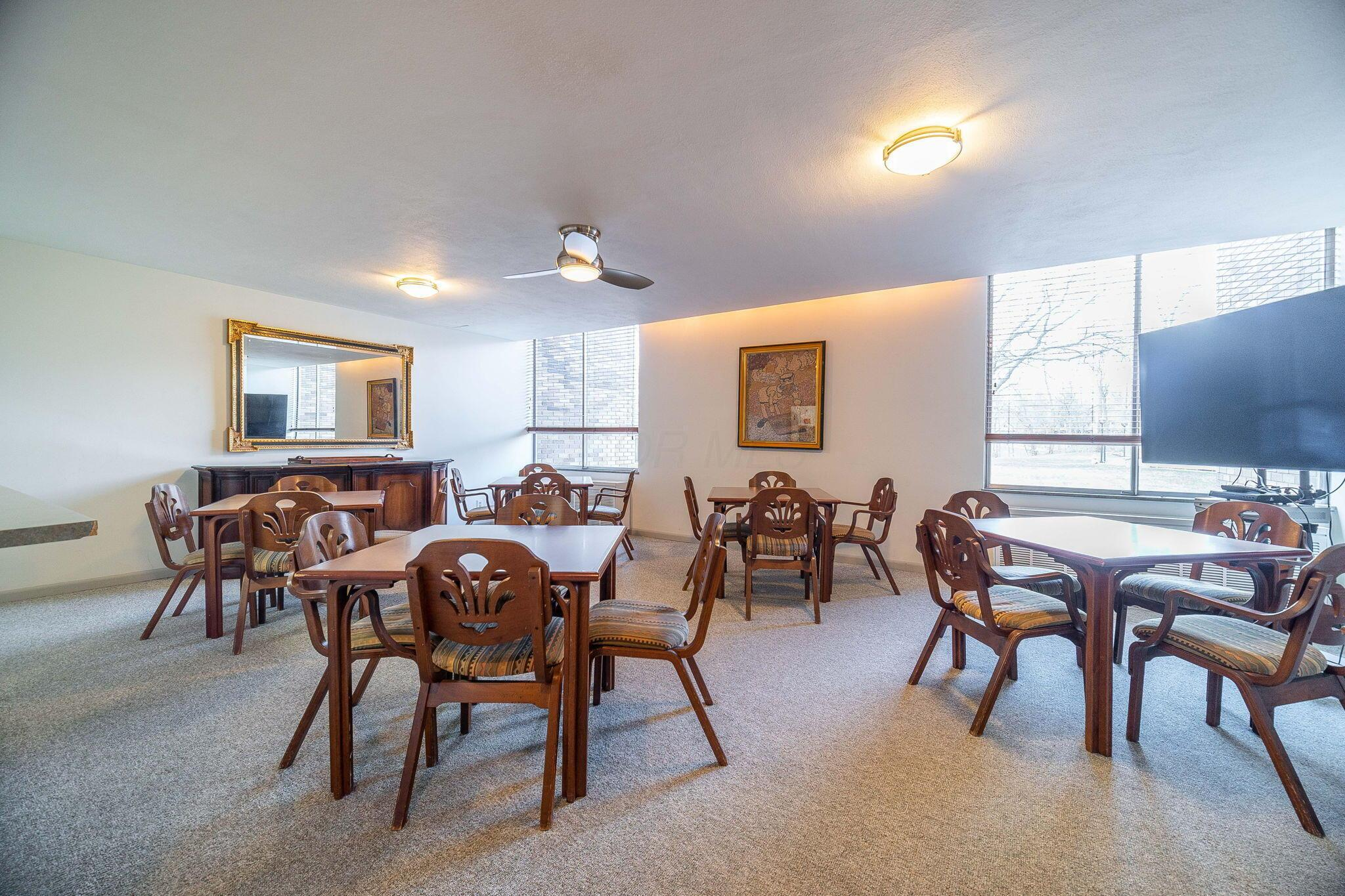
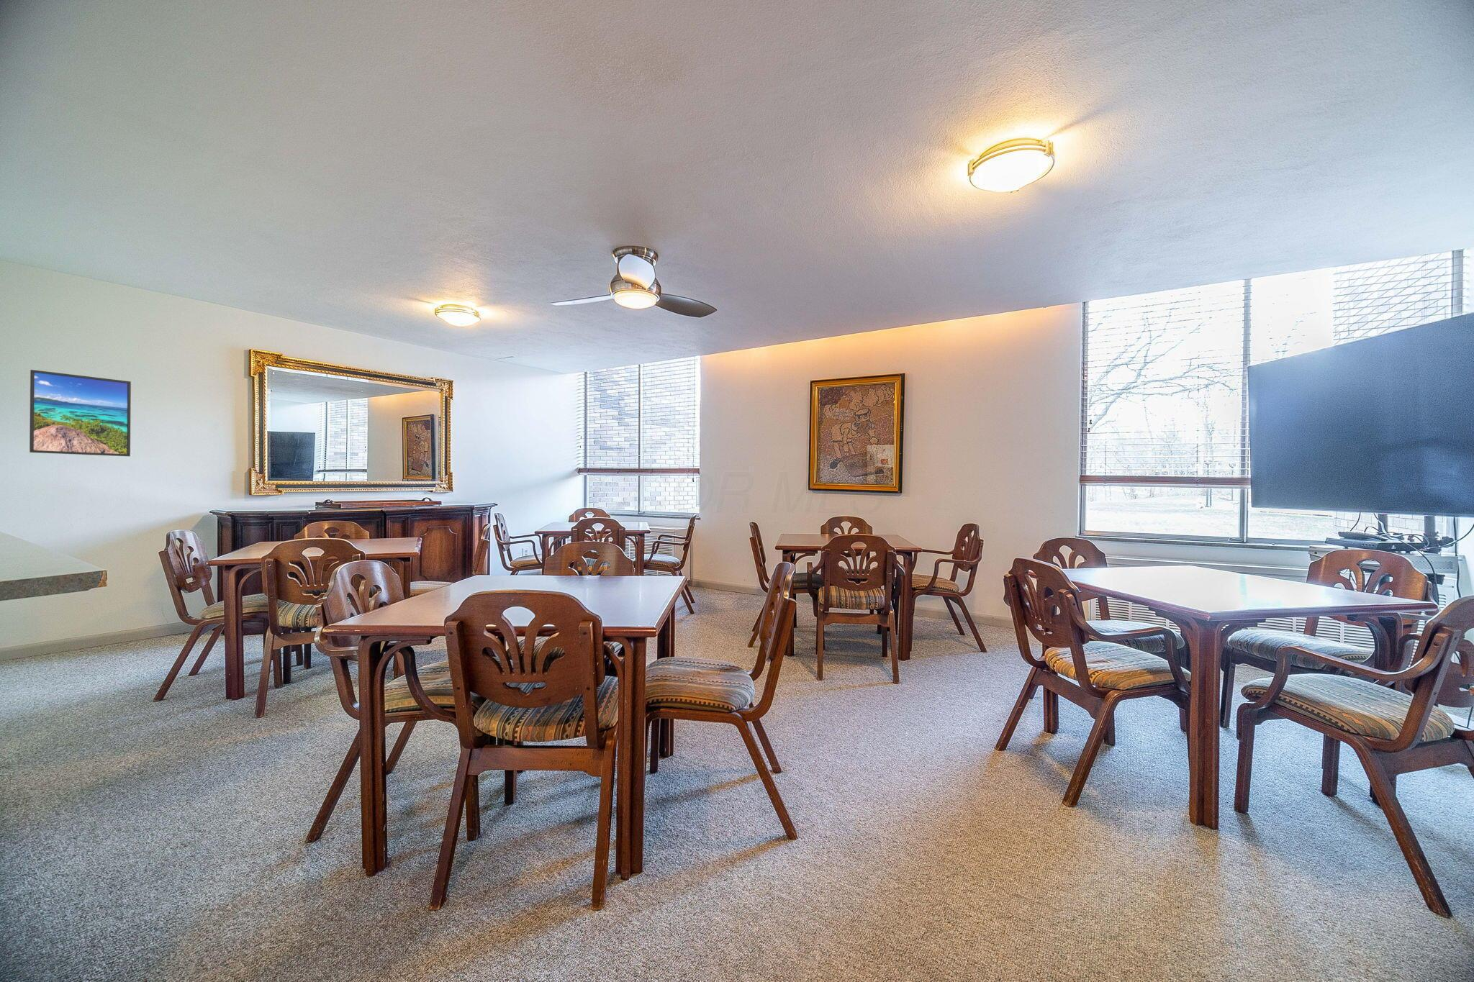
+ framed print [28,369,132,457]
